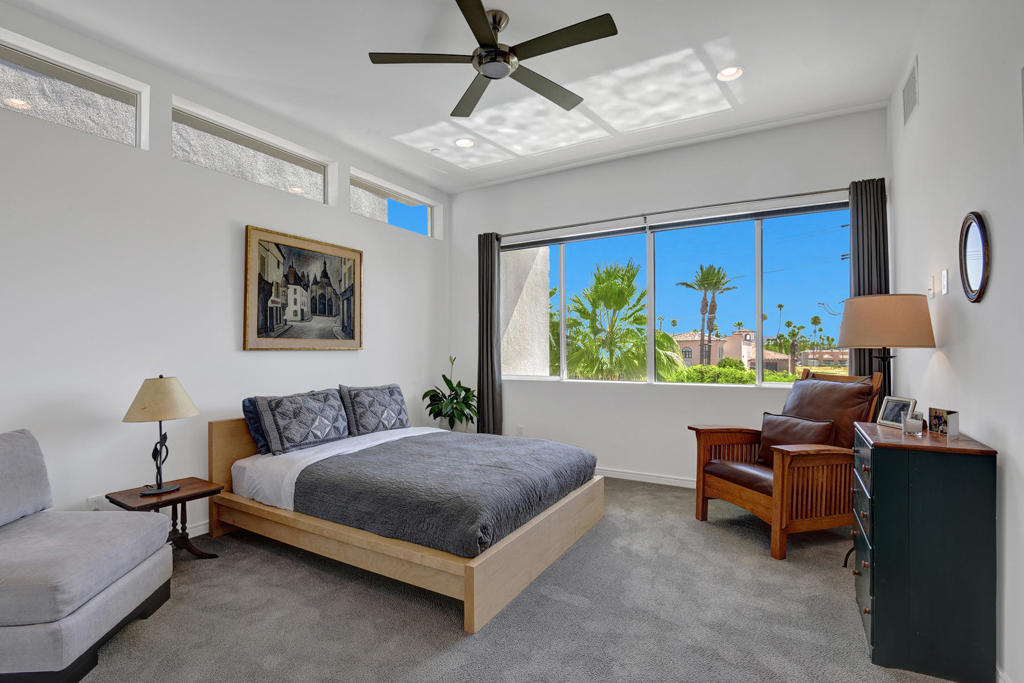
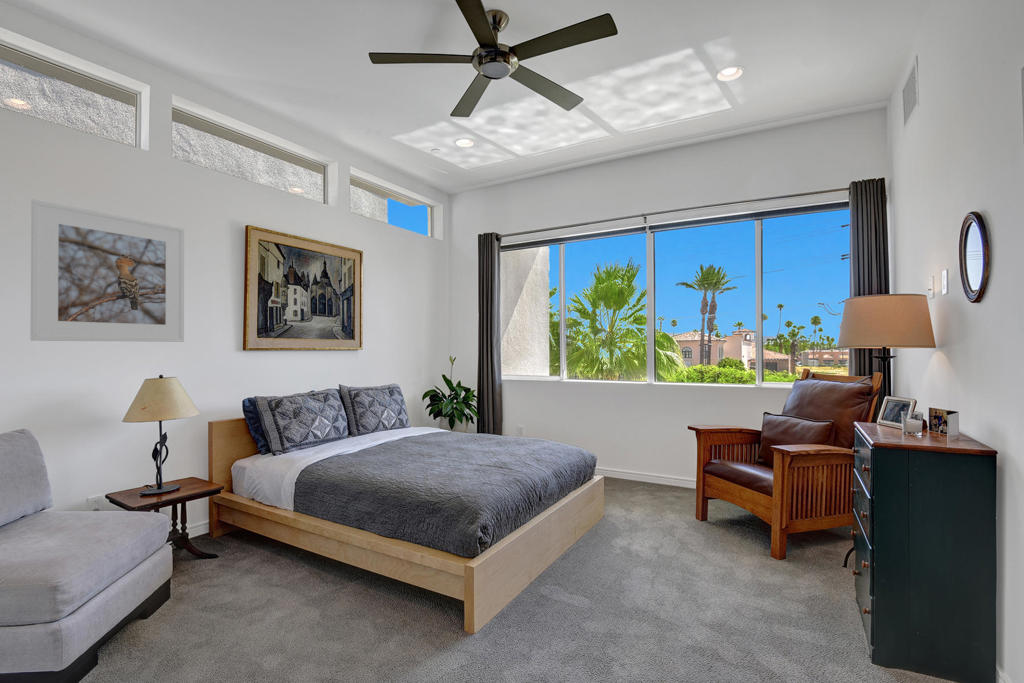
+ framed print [29,198,185,343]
